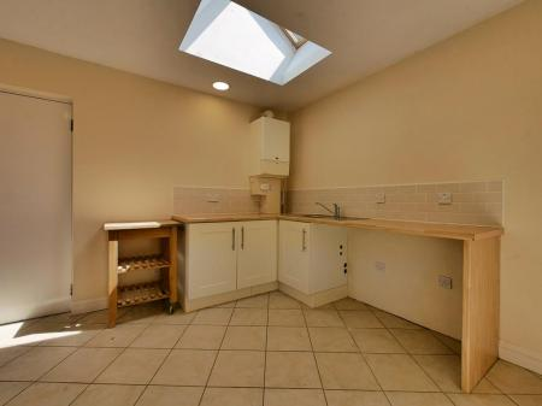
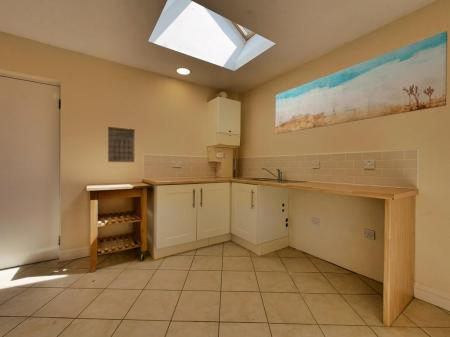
+ wall art [274,30,448,135]
+ calendar [107,126,136,163]
